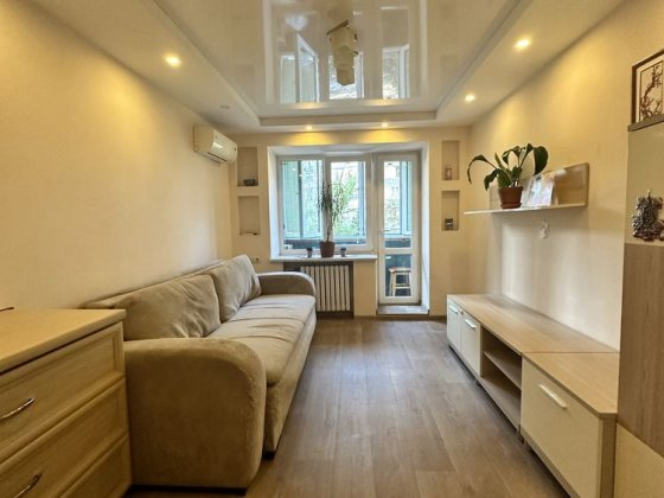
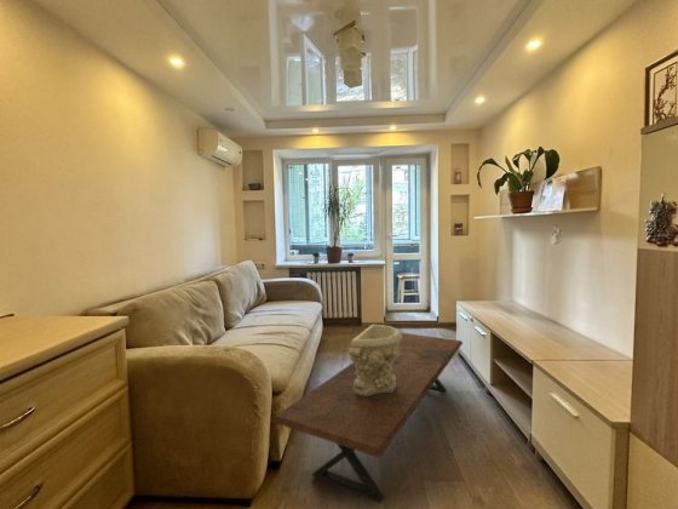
+ decorative bowl [347,324,402,395]
+ coffee table [269,331,464,504]
